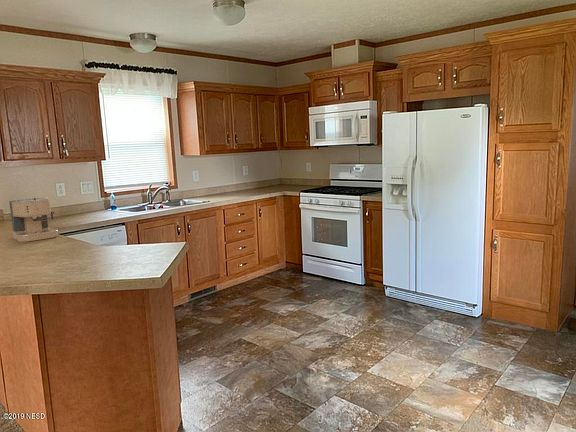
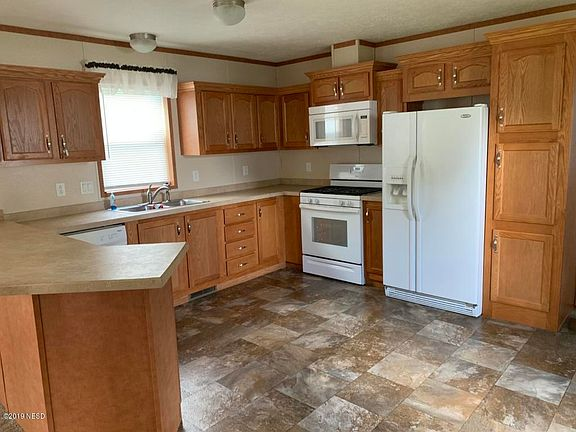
- coffee maker [8,196,59,243]
